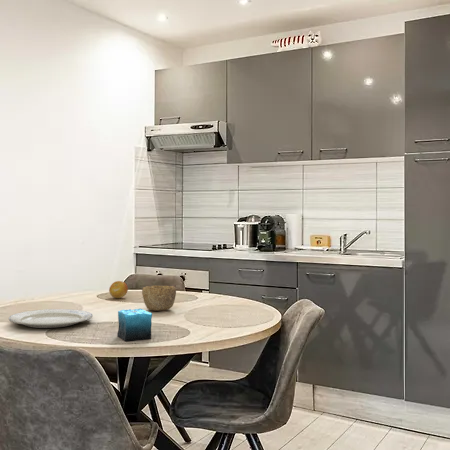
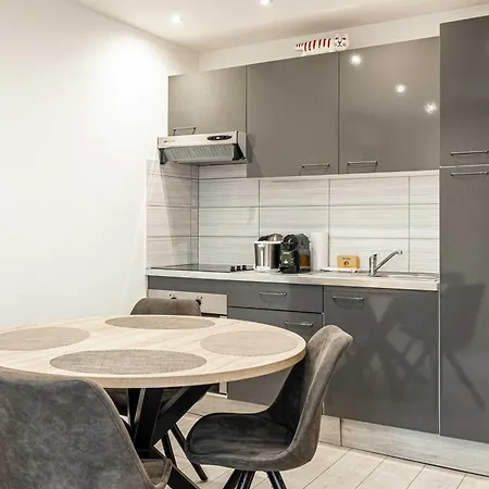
- chinaware [8,308,94,329]
- fruit [108,280,129,299]
- candle [116,308,153,342]
- bowl [141,284,177,312]
